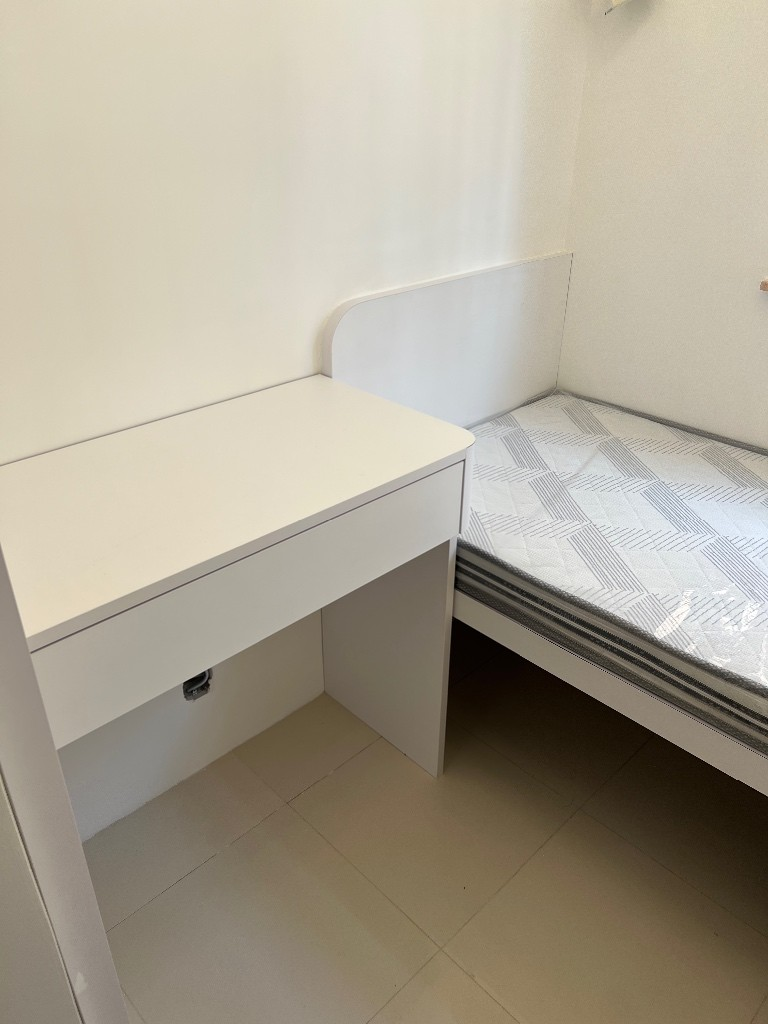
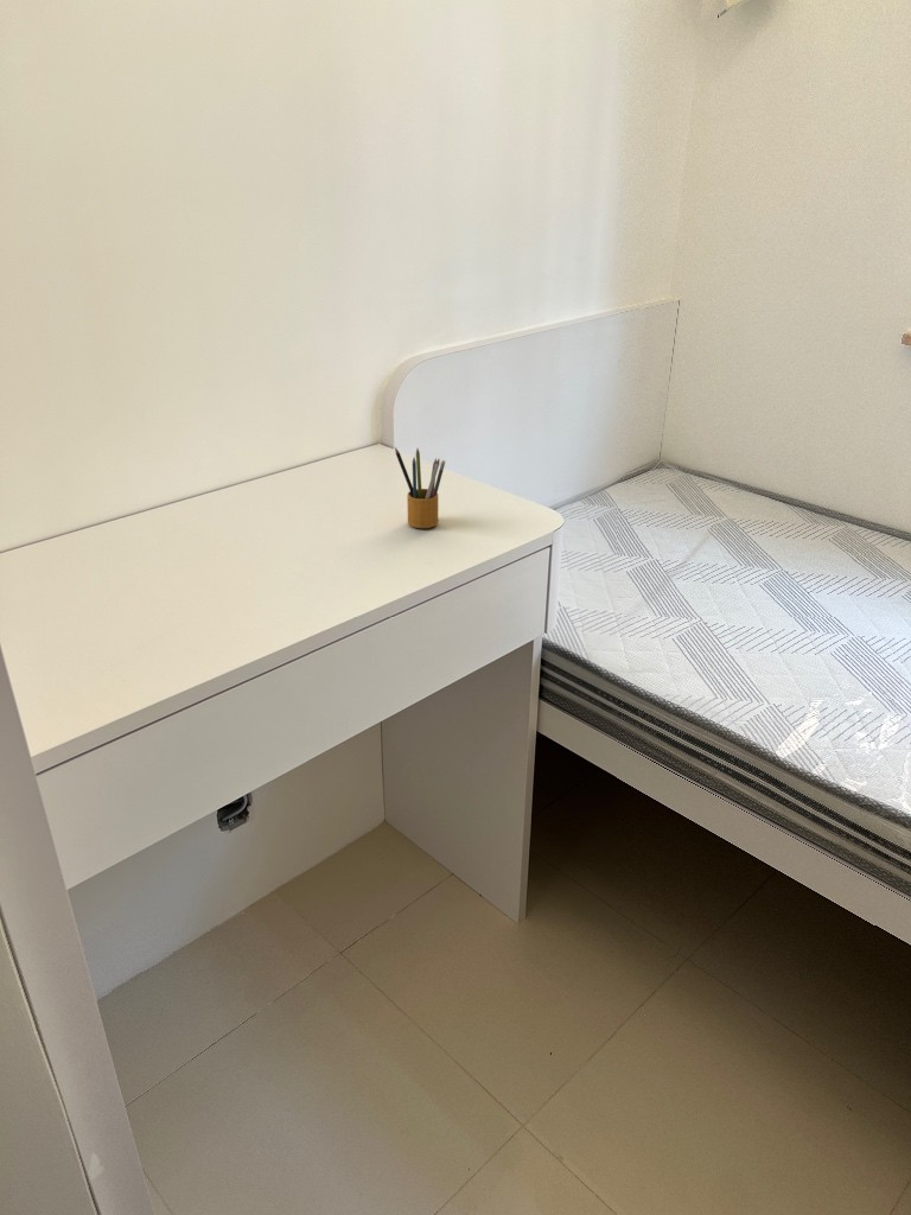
+ pencil box [394,446,446,529]
